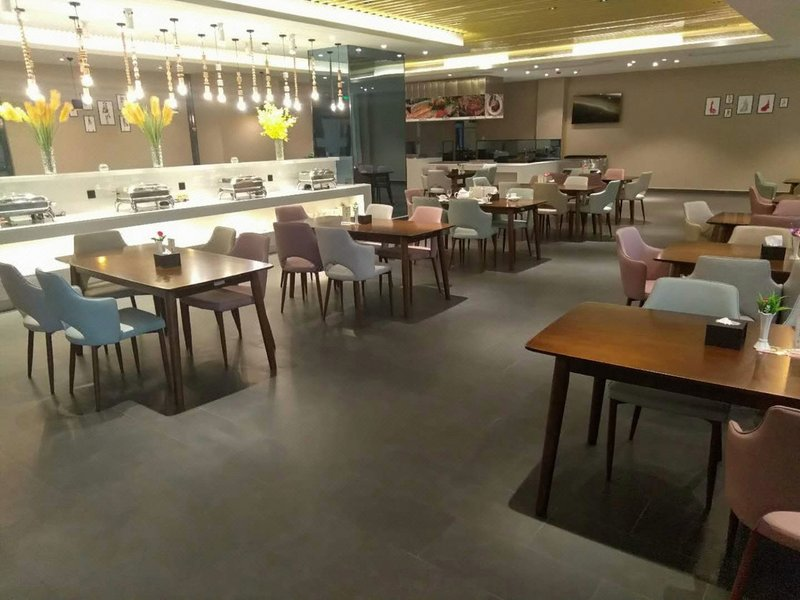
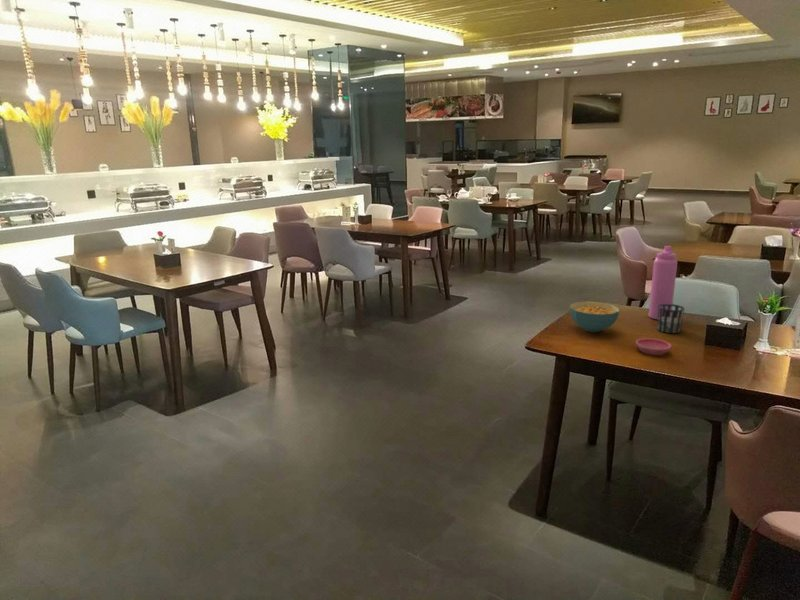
+ saucer [635,337,672,356]
+ cup [656,303,686,334]
+ water bottle [647,245,678,320]
+ cereal bowl [569,301,620,333]
